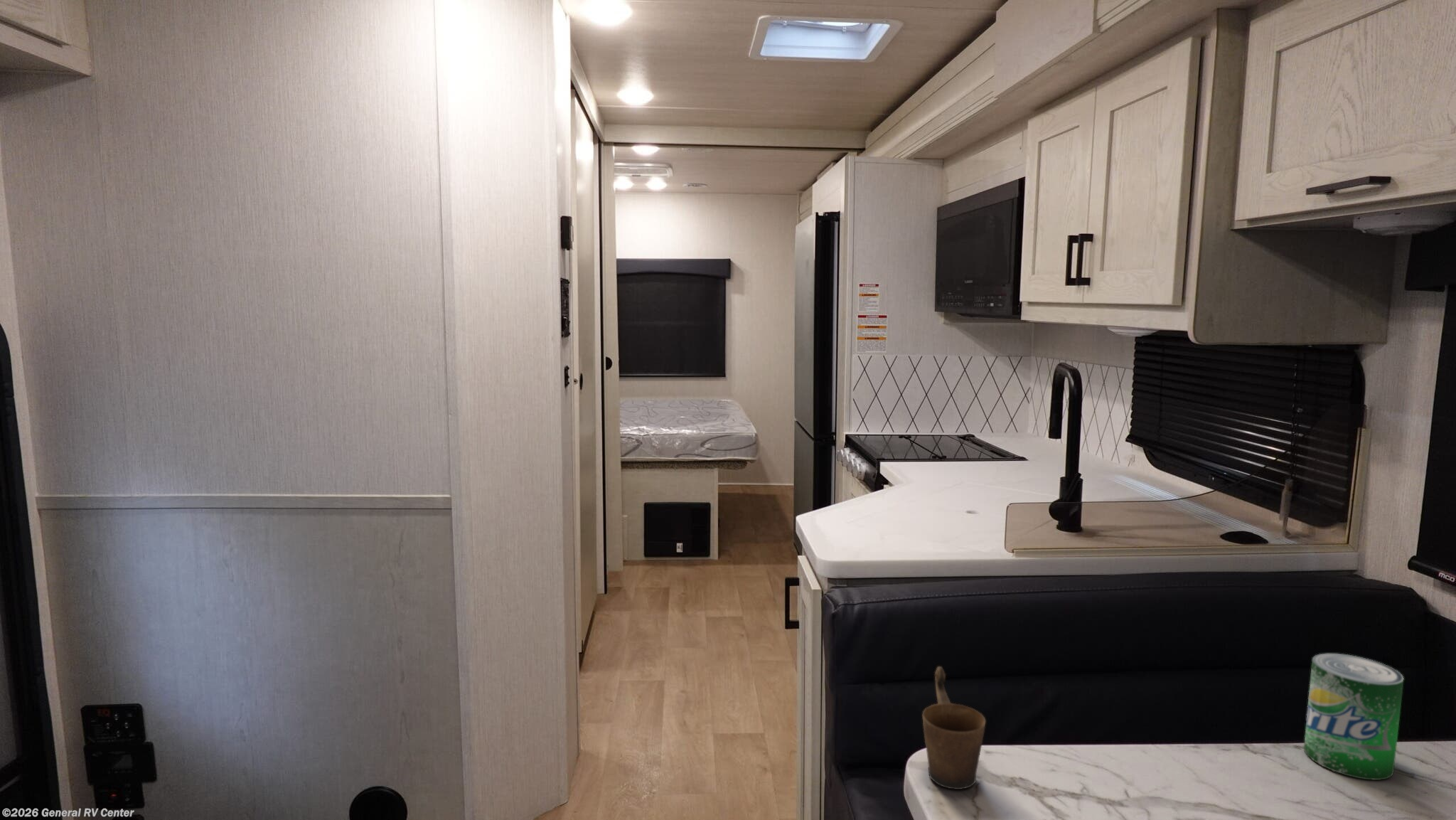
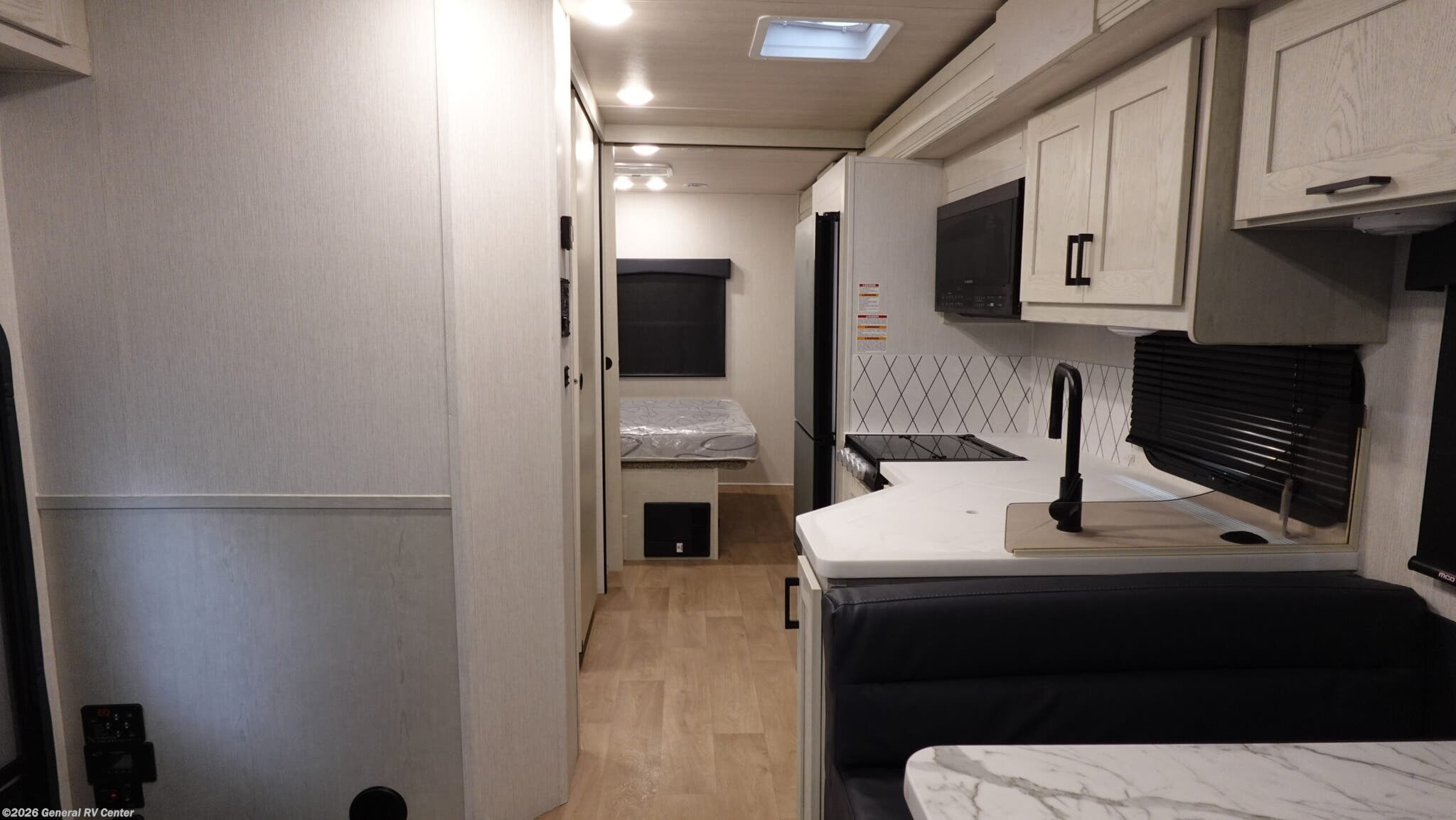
- mug [922,666,986,790]
- beverage can [1303,653,1405,781]
